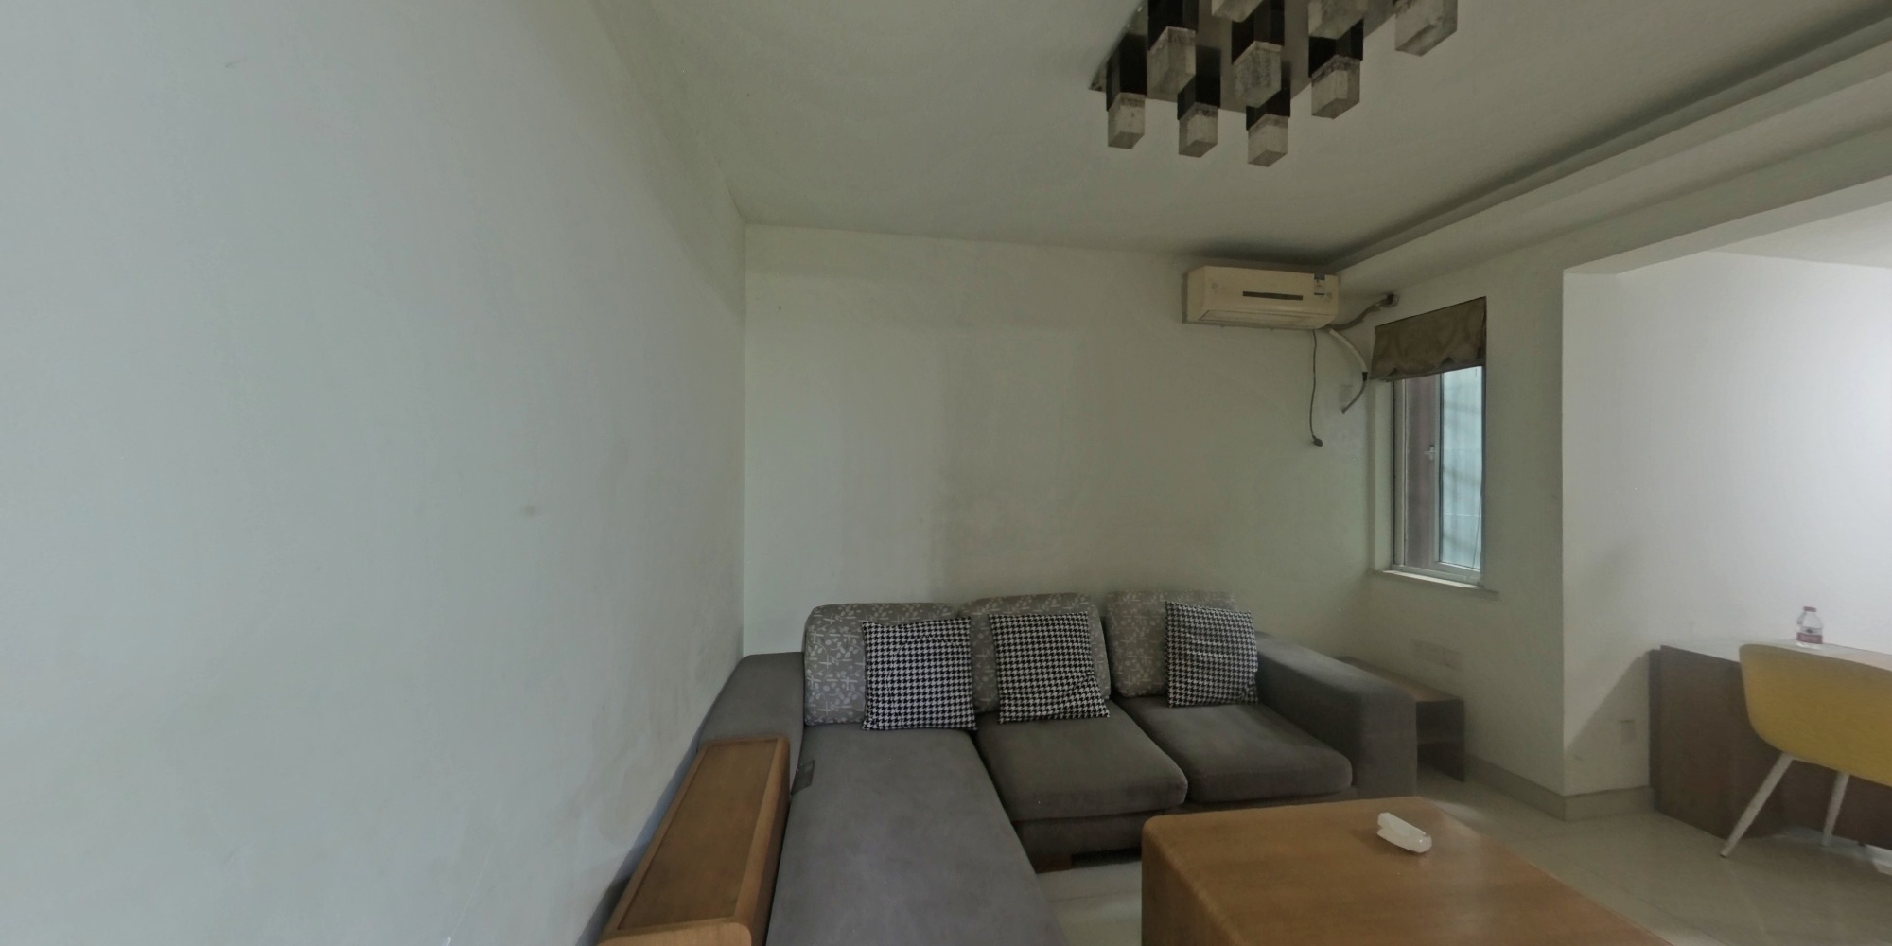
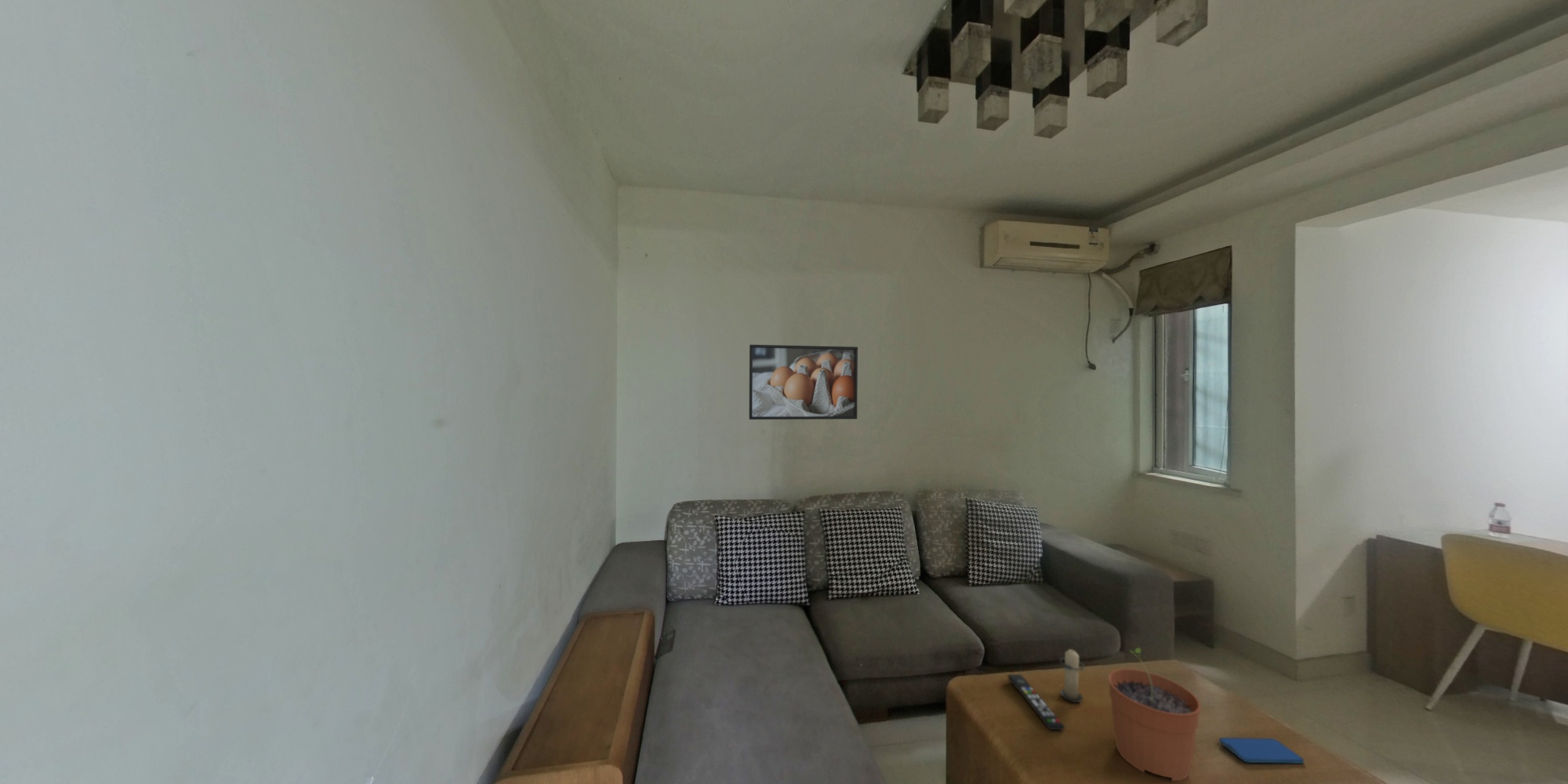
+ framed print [749,344,858,420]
+ candle [1058,646,1085,703]
+ plant pot [1108,647,1201,782]
+ remote control [1007,673,1065,731]
+ smartphone [1218,737,1305,764]
